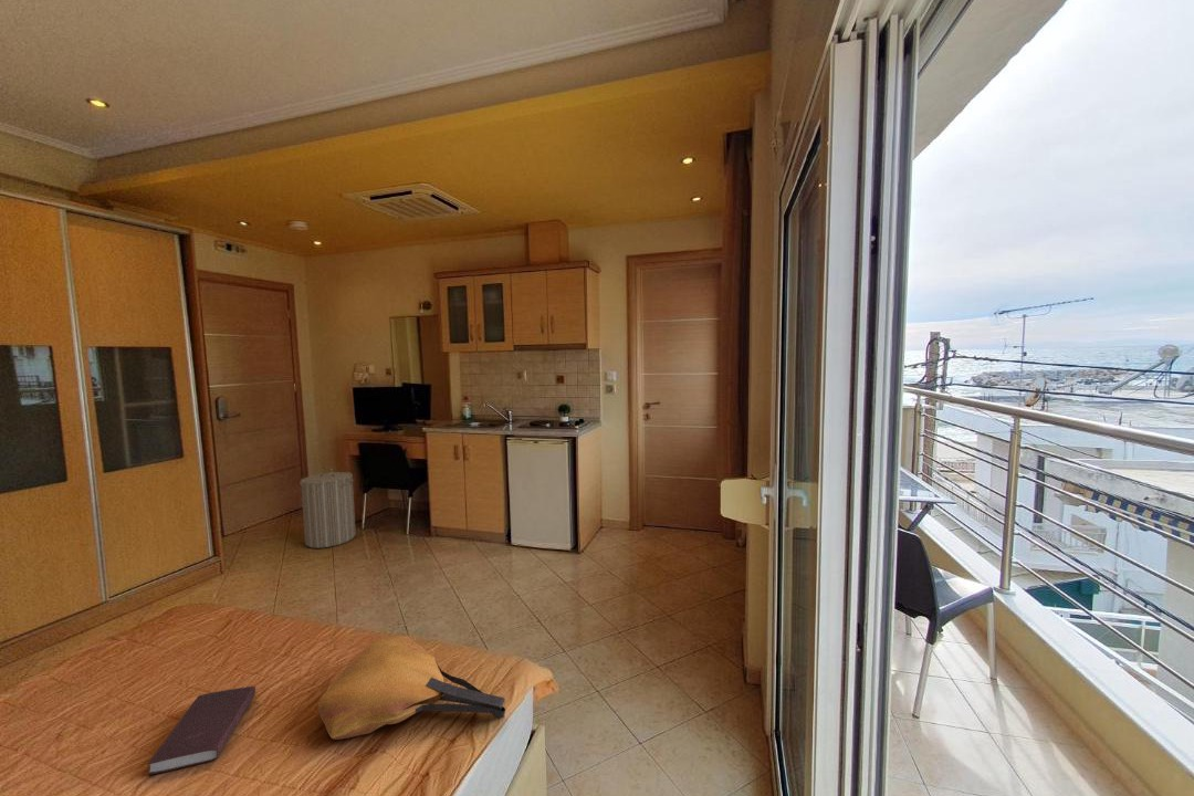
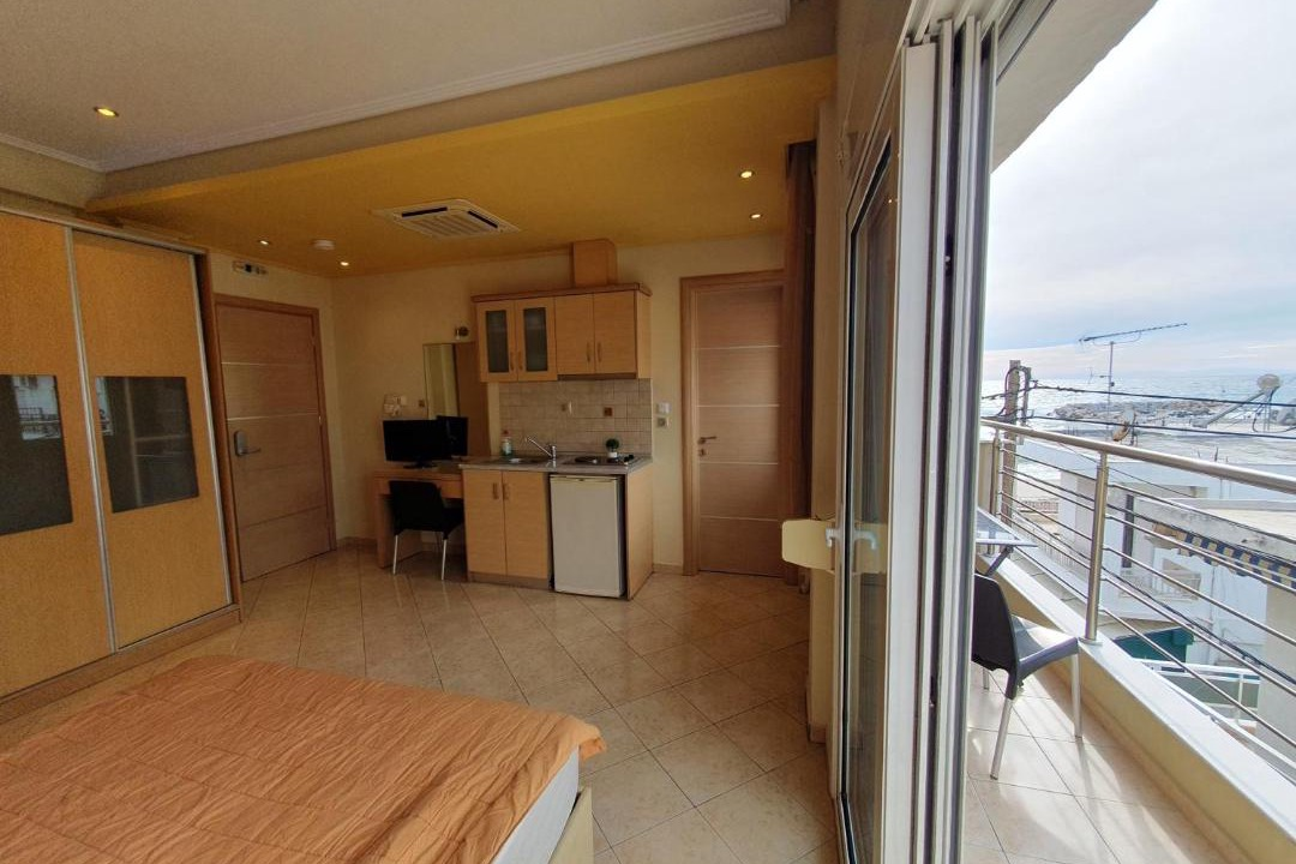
- tote bag [317,635,506,741]
- book [146,685,256,776]
- laundry hamper [298,465,357,549]
